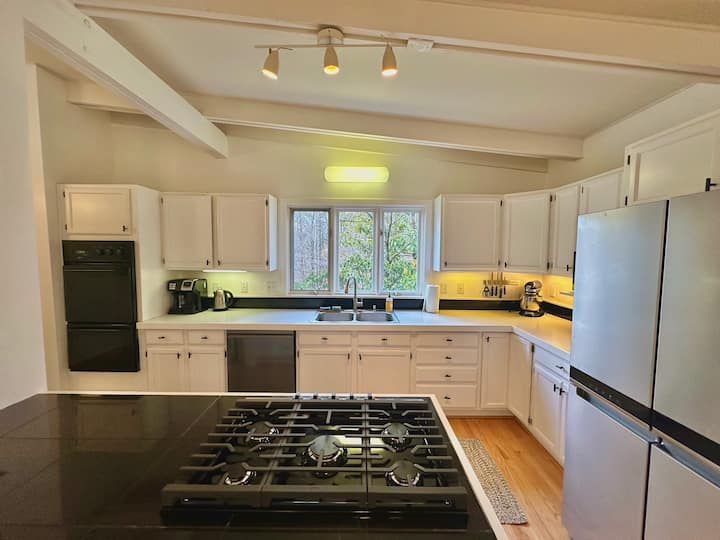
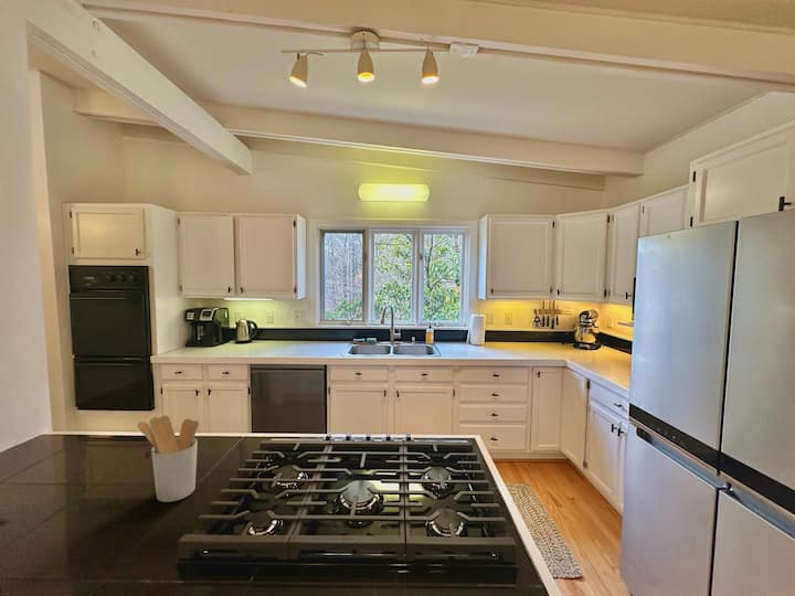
+ utensil holder [136,414,200,503]
